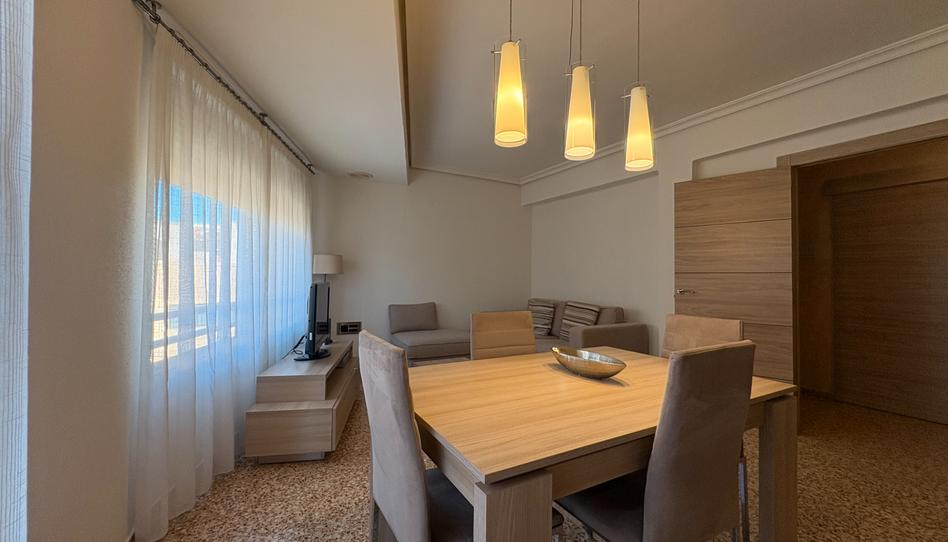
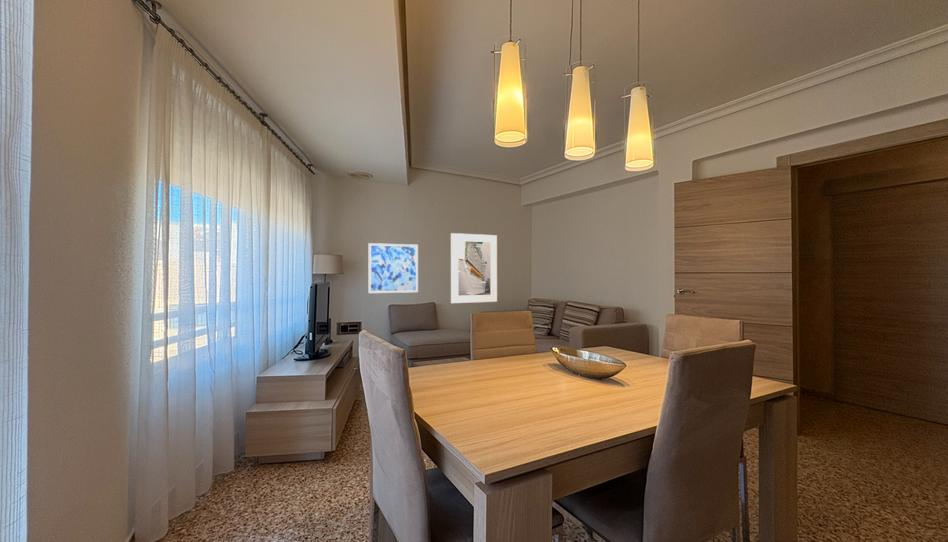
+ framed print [450,232,498,304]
+ wall art [368,242,419,294]
